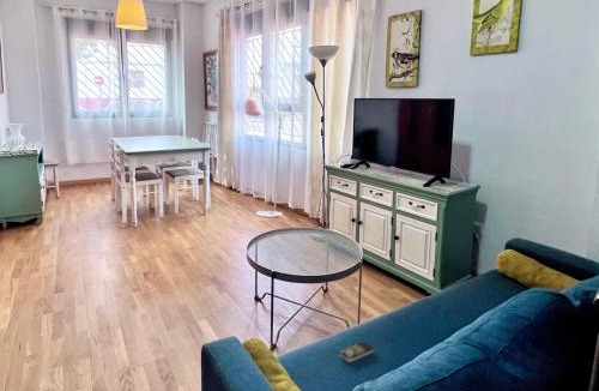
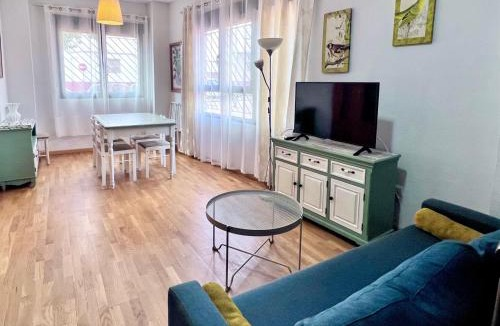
- remote control [338,341,374,363]
- floor lamp [243,79,296,228]
